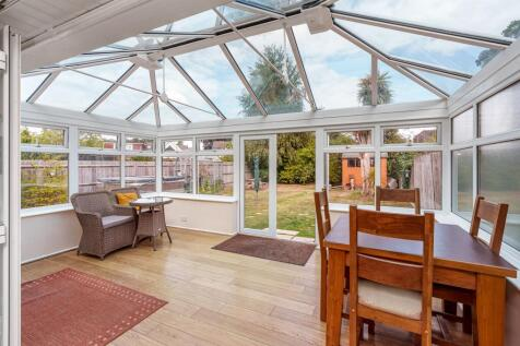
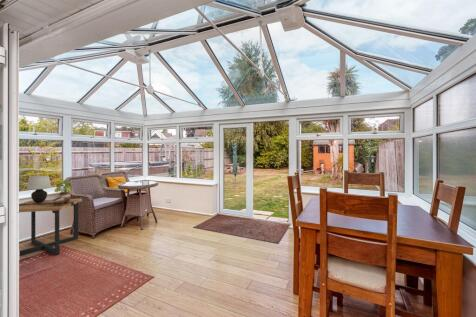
+ potted plant [51,179,73,205]
+ side table [18,198,83,256]
+ table lamp [26,174,53,203]
